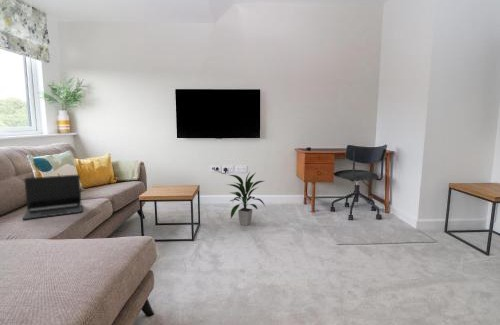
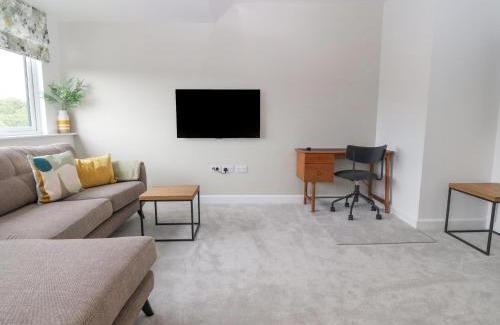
- laptop [21,174,83,220]
- indoor plant [225,171,266,226]
